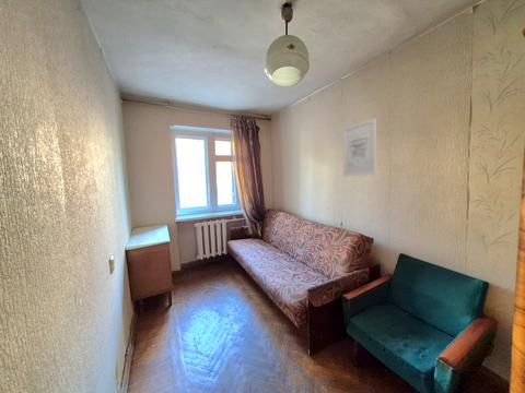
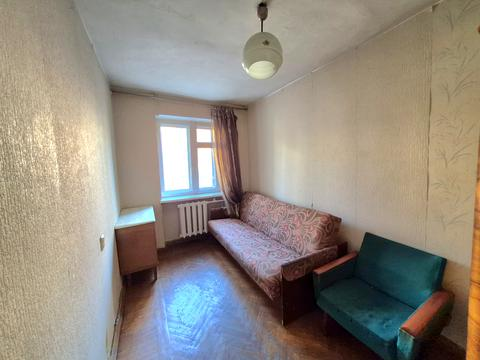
- wall art [341,118,377,177]
